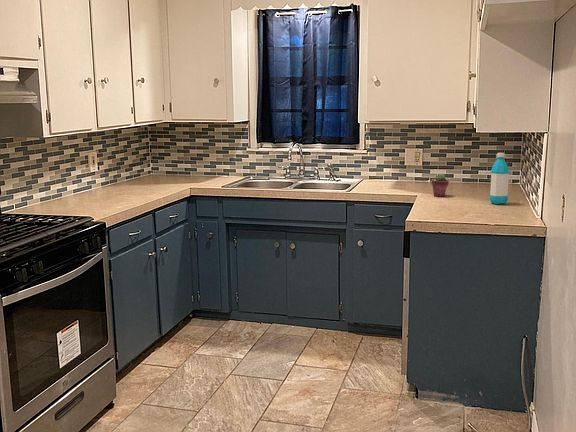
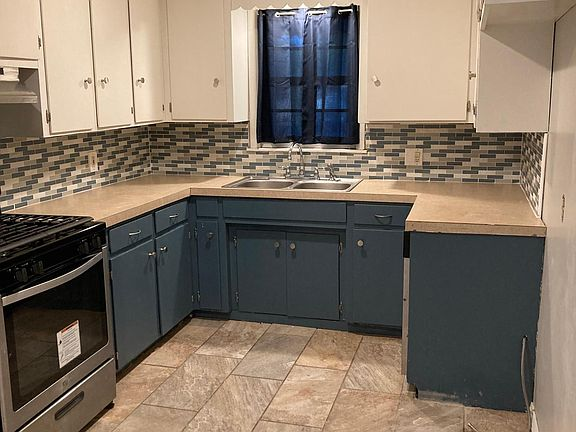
- potted succulent [430,173,450,197]
- water bottle [489,152,510,205]
